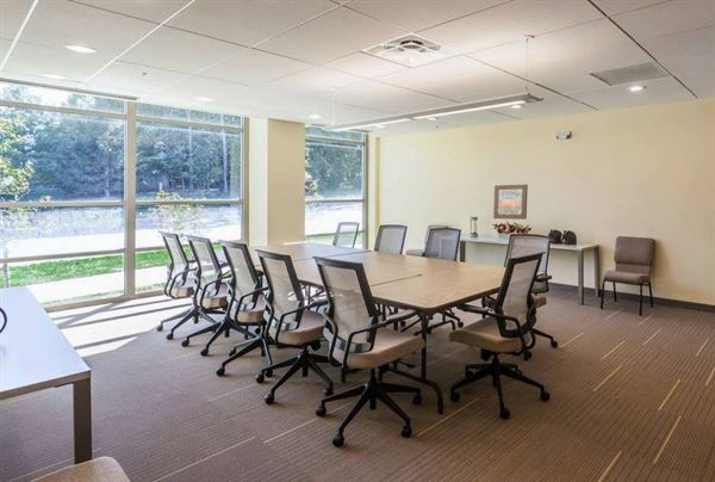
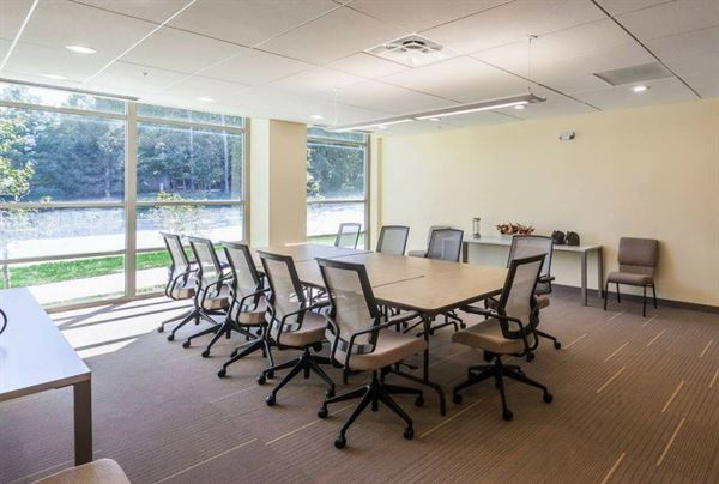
- wall art [492,184,529,221]
